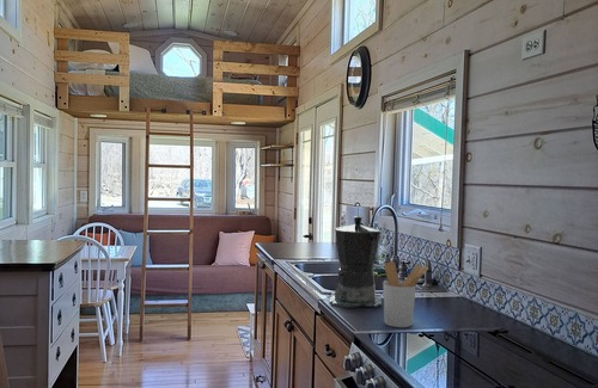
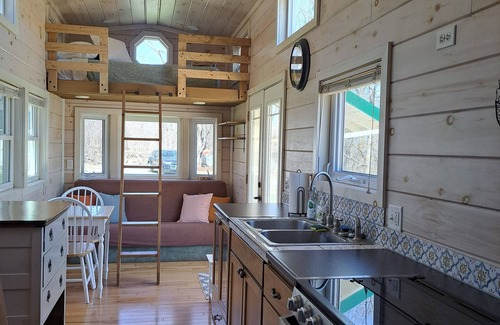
- utensil holder [382,260,429,328]
- coffee maker [328,215,383,309]
